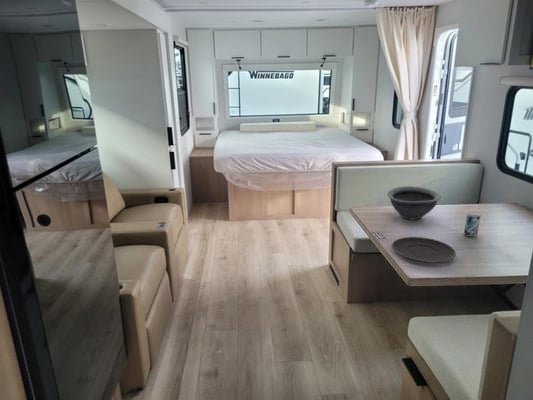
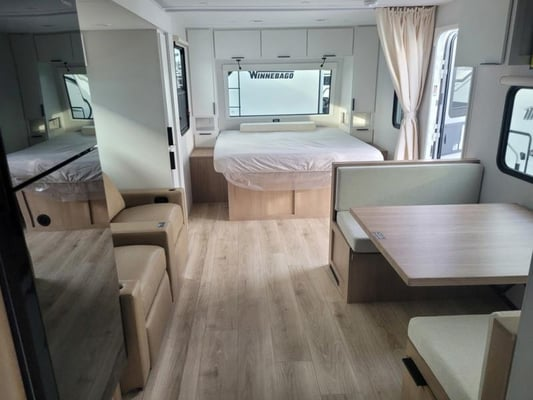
- beer can [463,211,481,238]
- bowl [386,185,442,221]
- plate [391,236,457,264]
